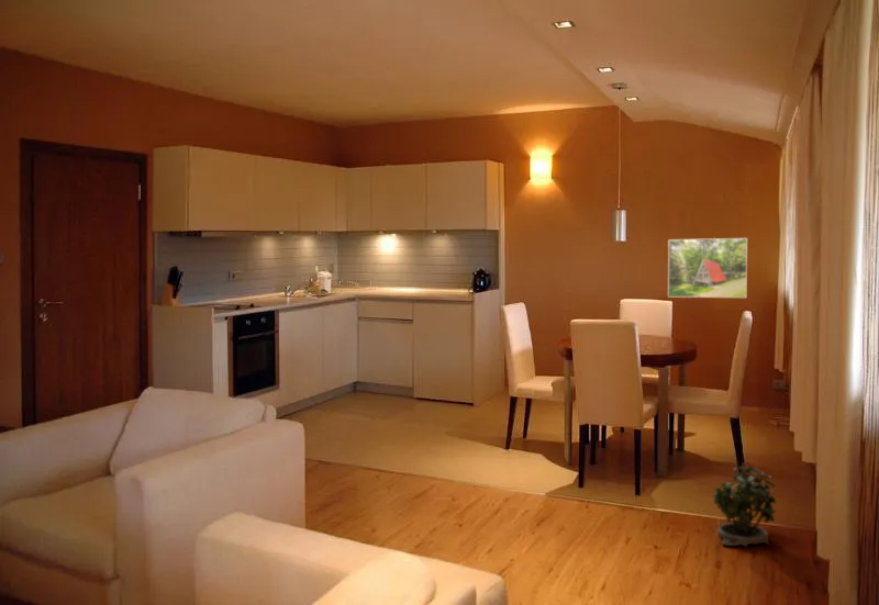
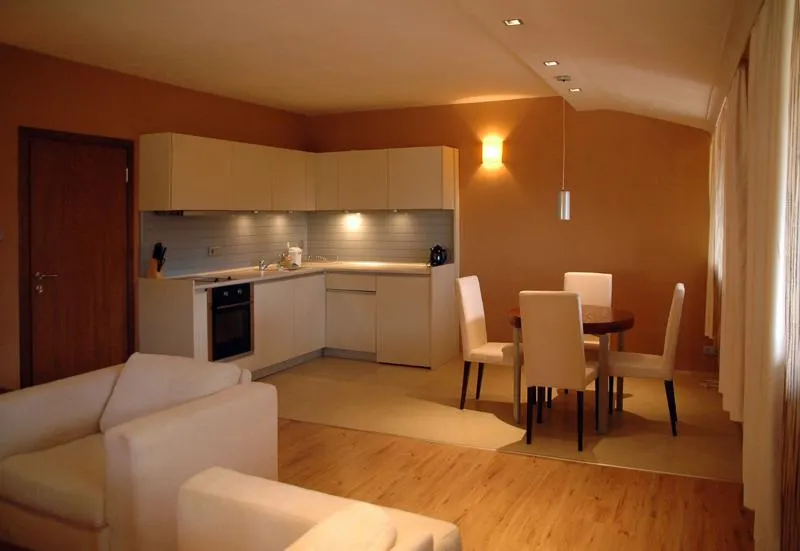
- potted plant [712,464,777,548]
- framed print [667,237,748,299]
